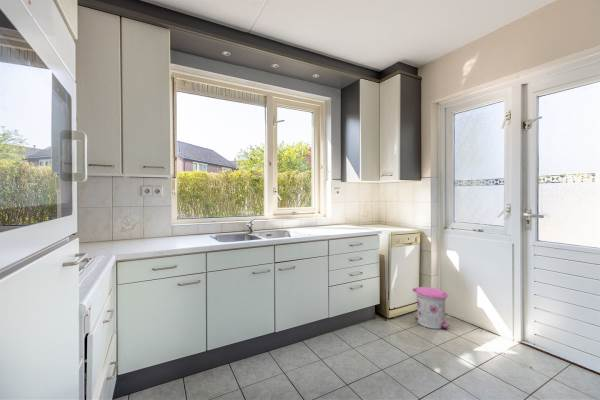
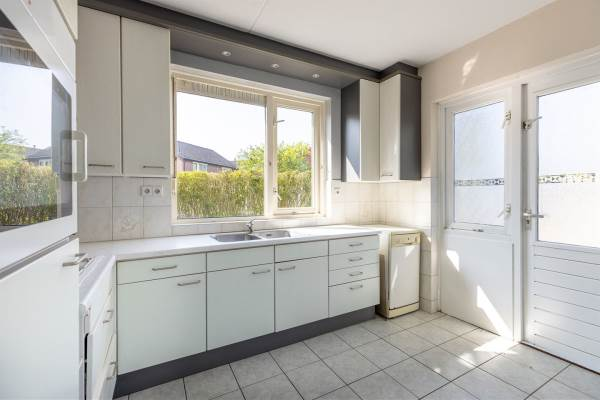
- trash can [411,286,451,330]
